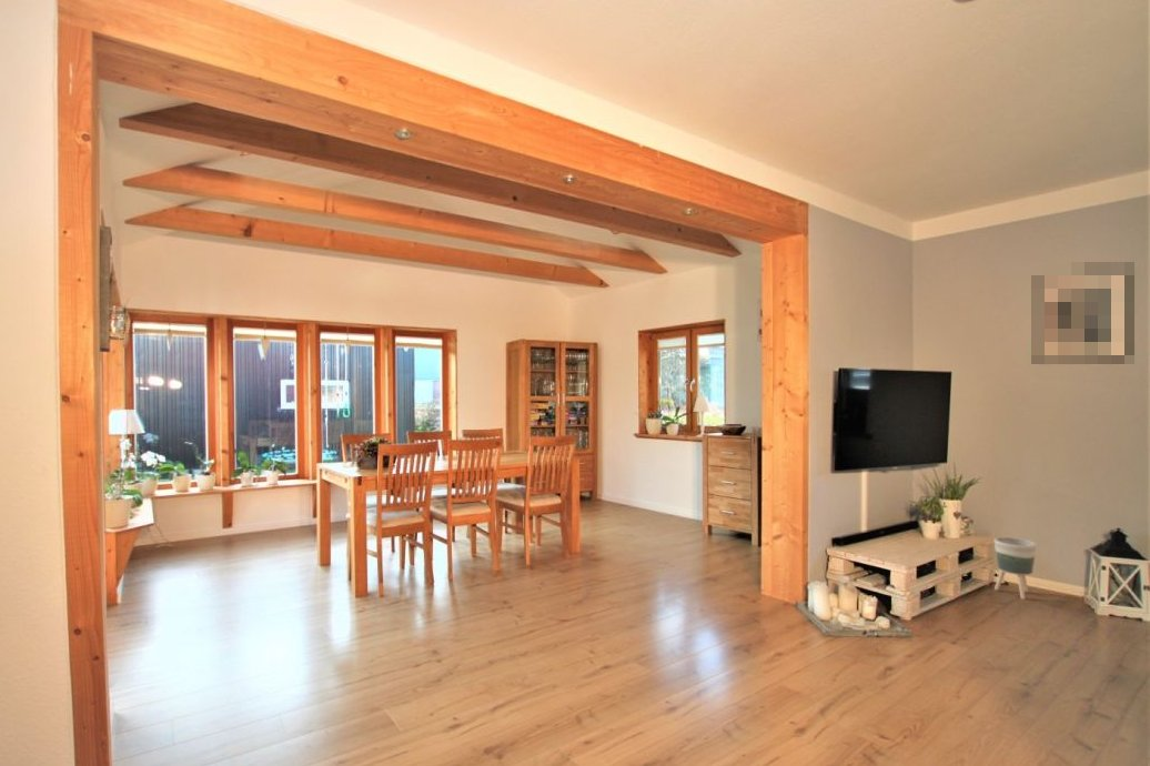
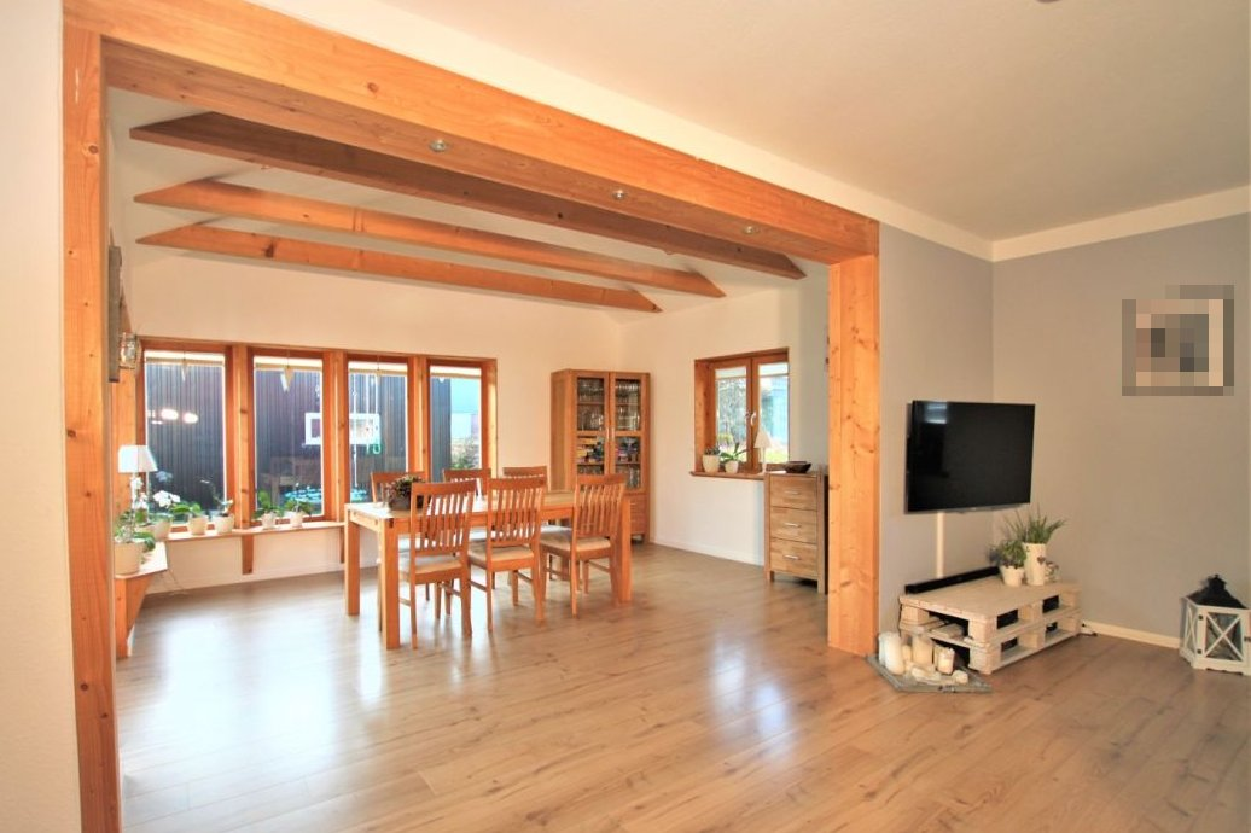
- planter [993,536,1038,601]
